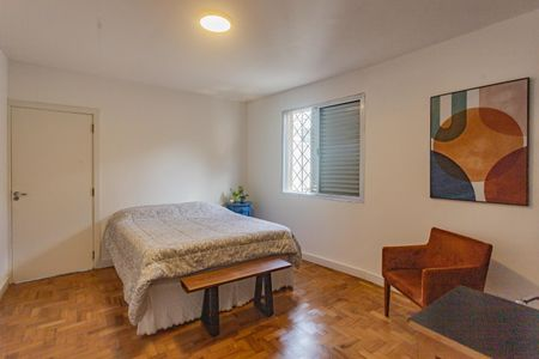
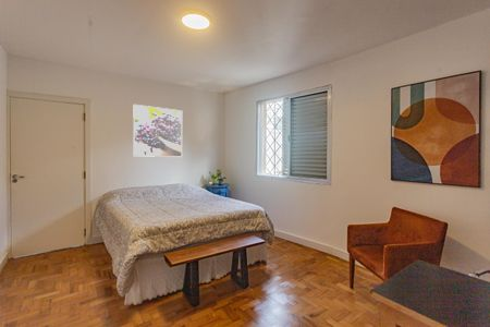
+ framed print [132,104,183,158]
